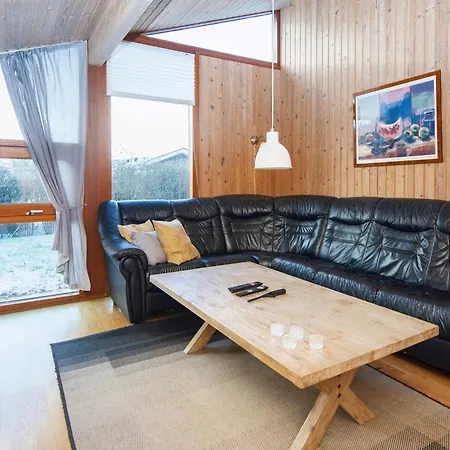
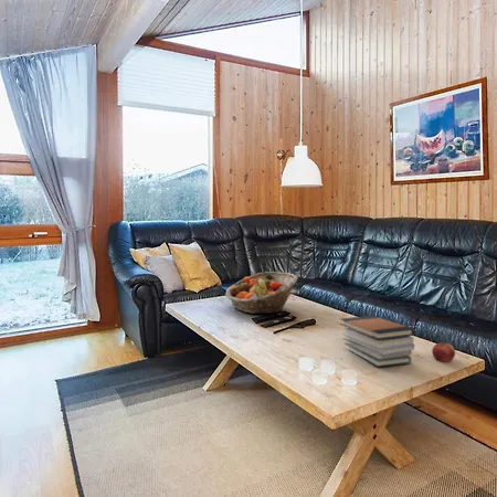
+ fruit basket [224,271,298,315]
+ apple [431,339,456,362]
+ book stack [339,315,415,368]
